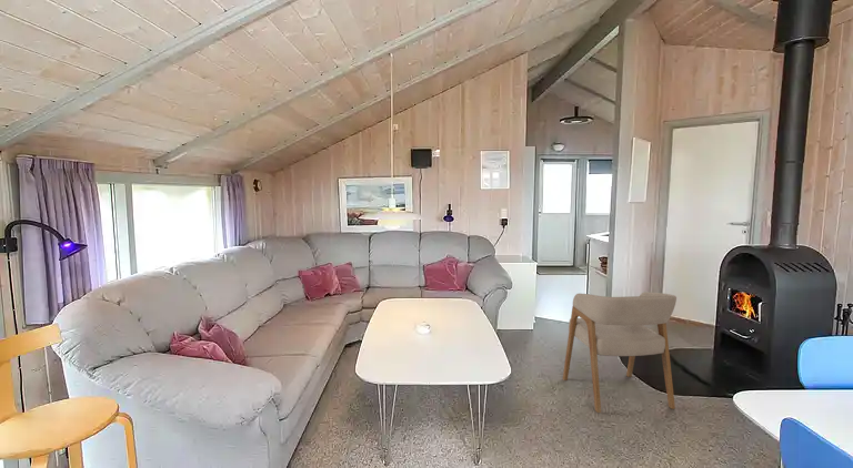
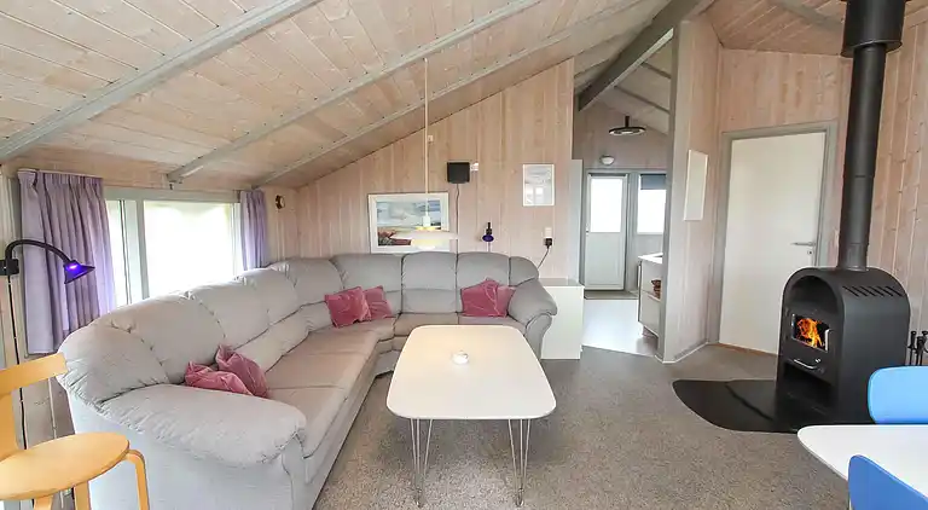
- armchair [562,291,678,414]
